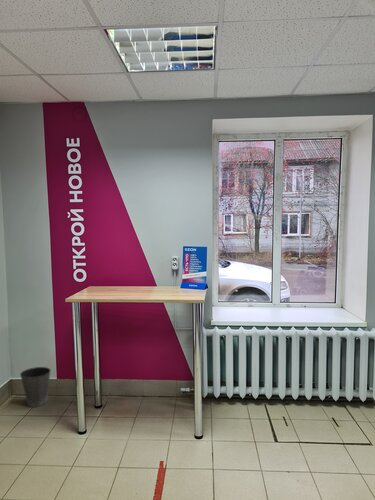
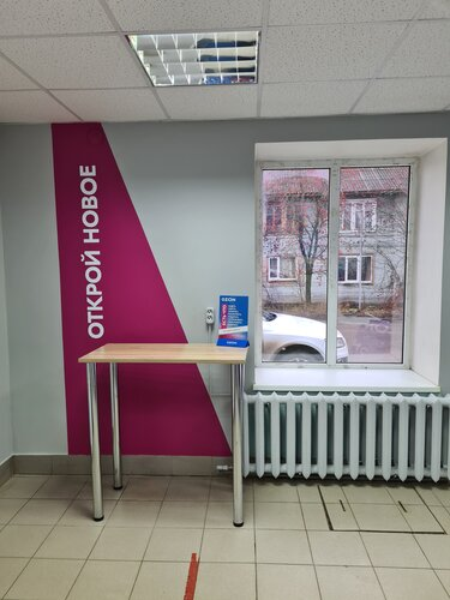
- waste basket [19,366,52,408]
